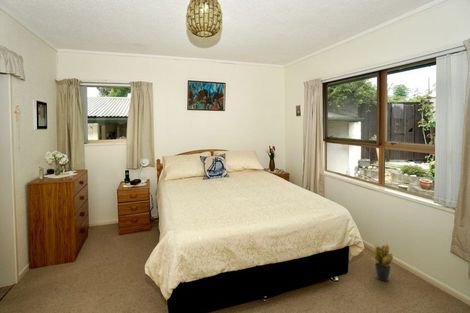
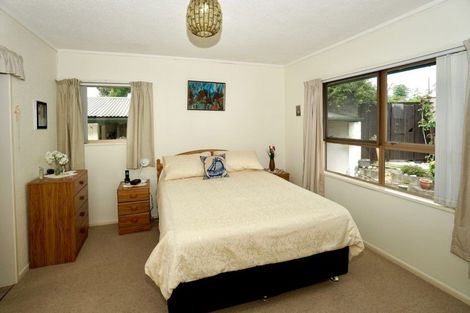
- potted plant [370,242,394,282]
